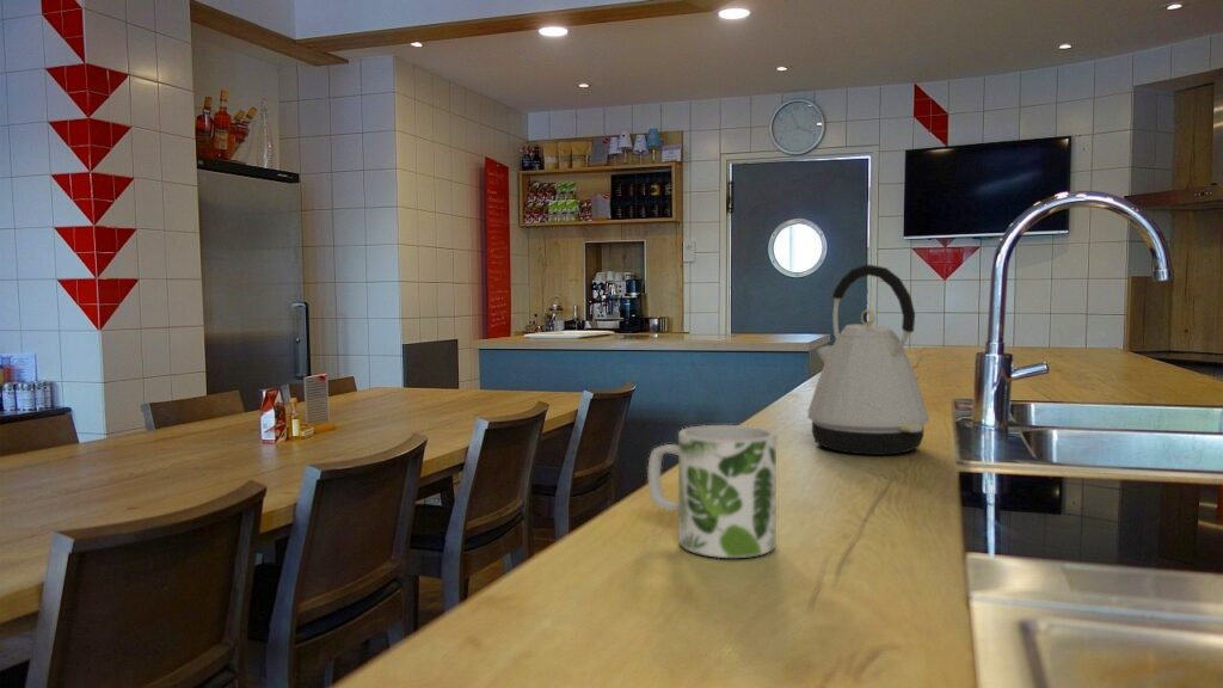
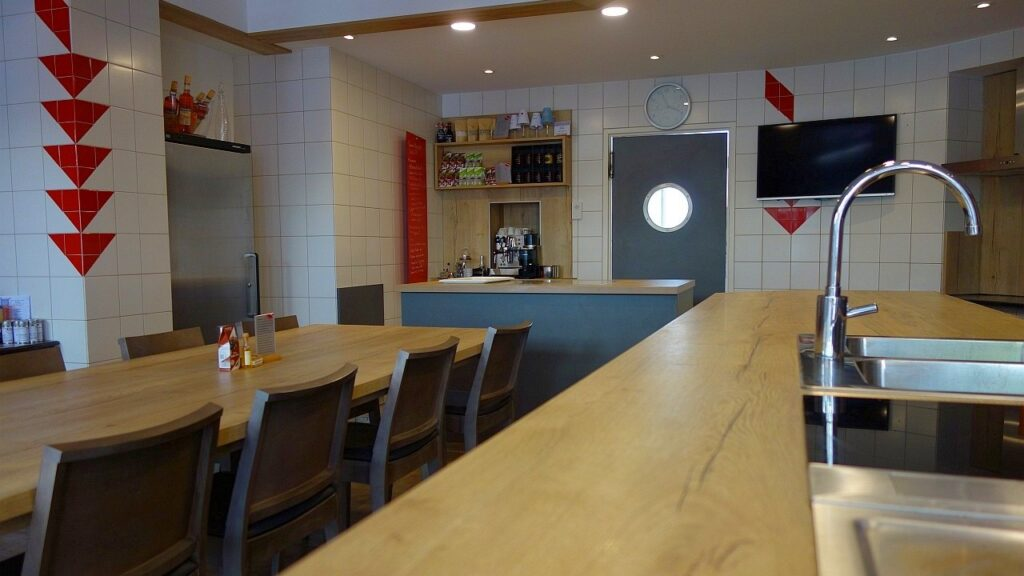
- kettle [807,264,929,456]
- mug [647,424,778,559]
